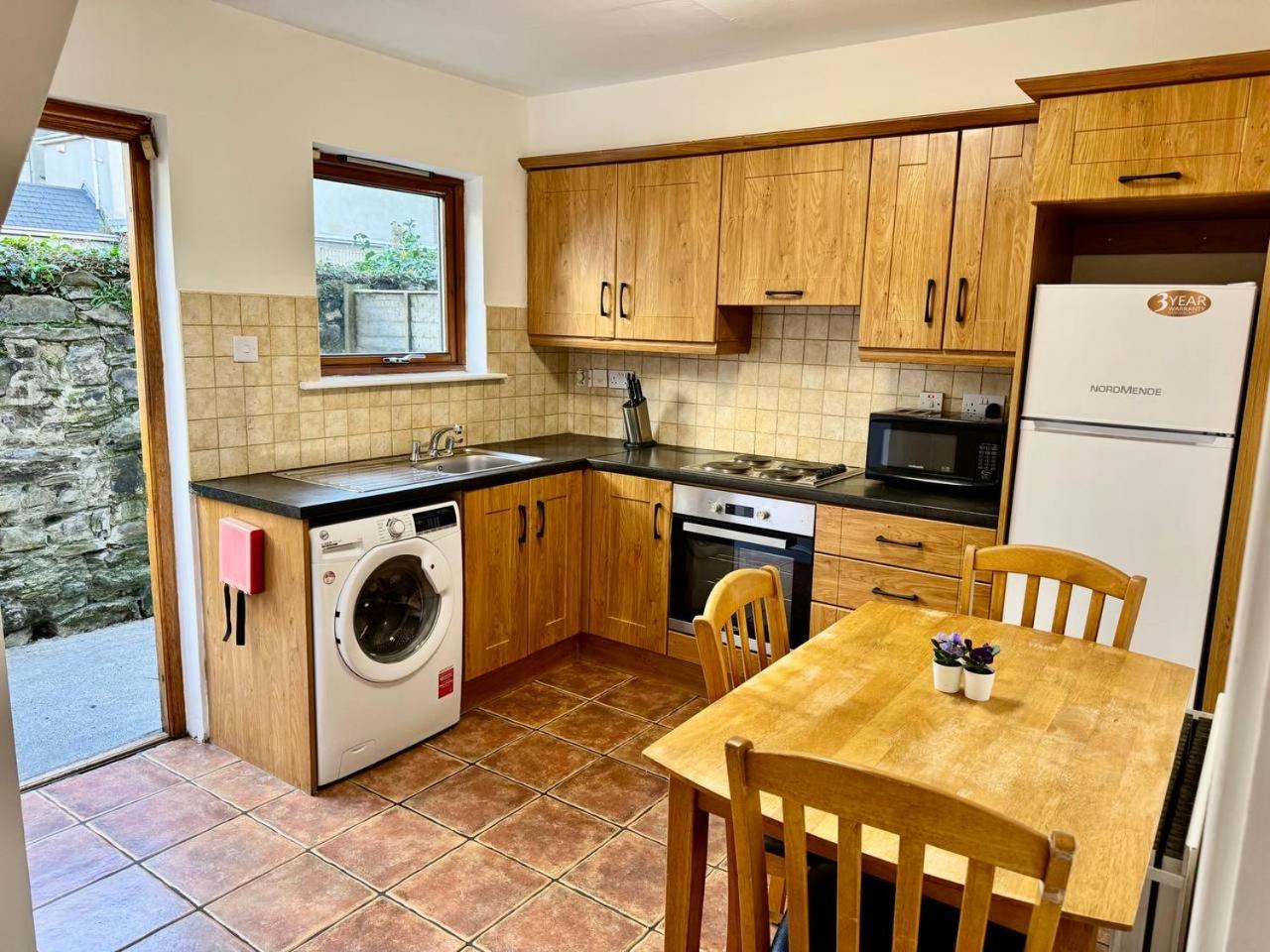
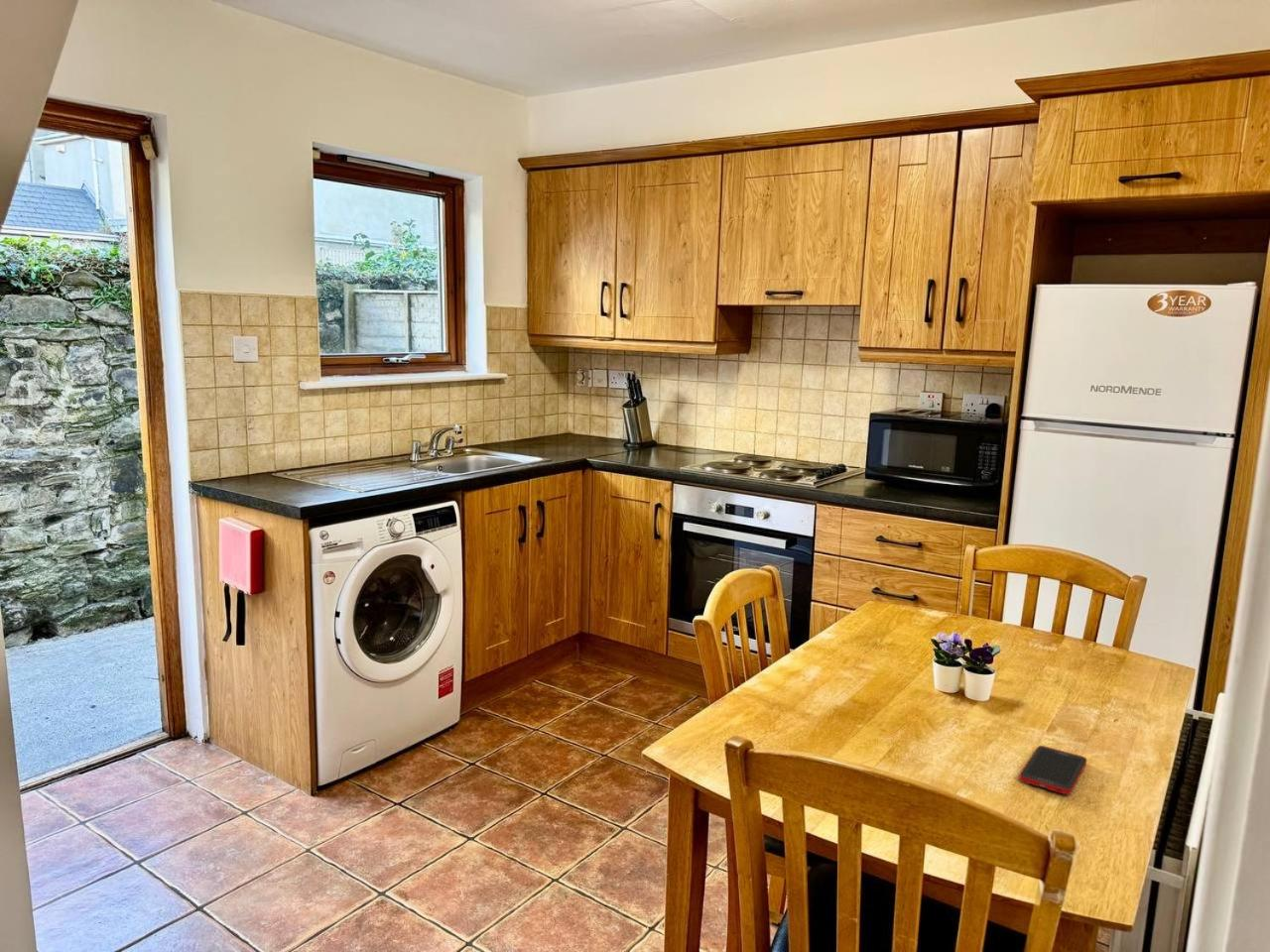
+ cell phone [1018,745,1087,795]
